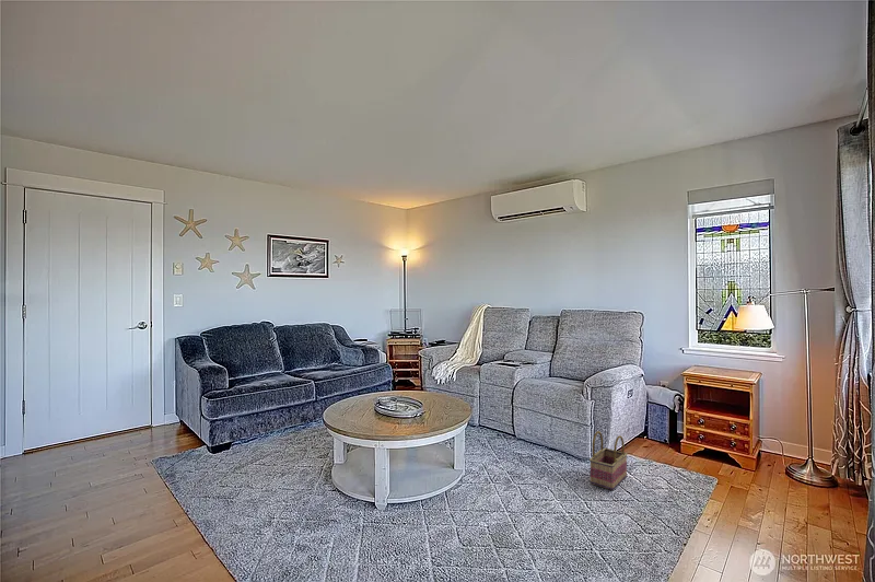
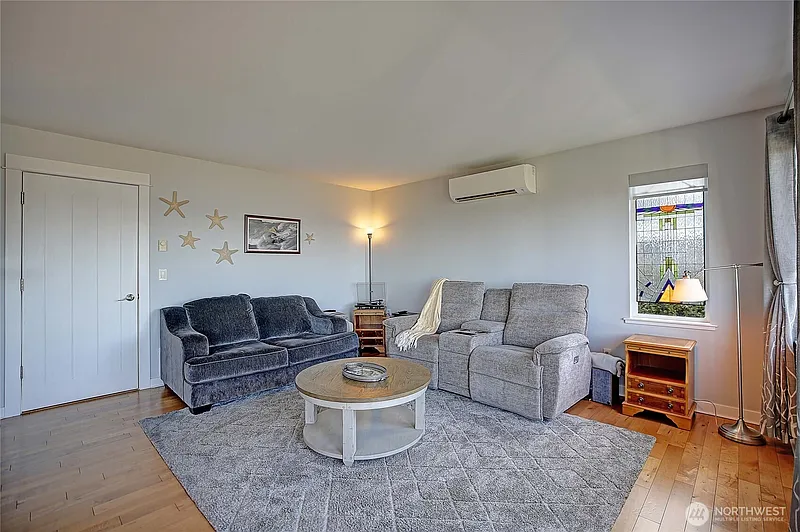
- basket [588,430,628,491]
